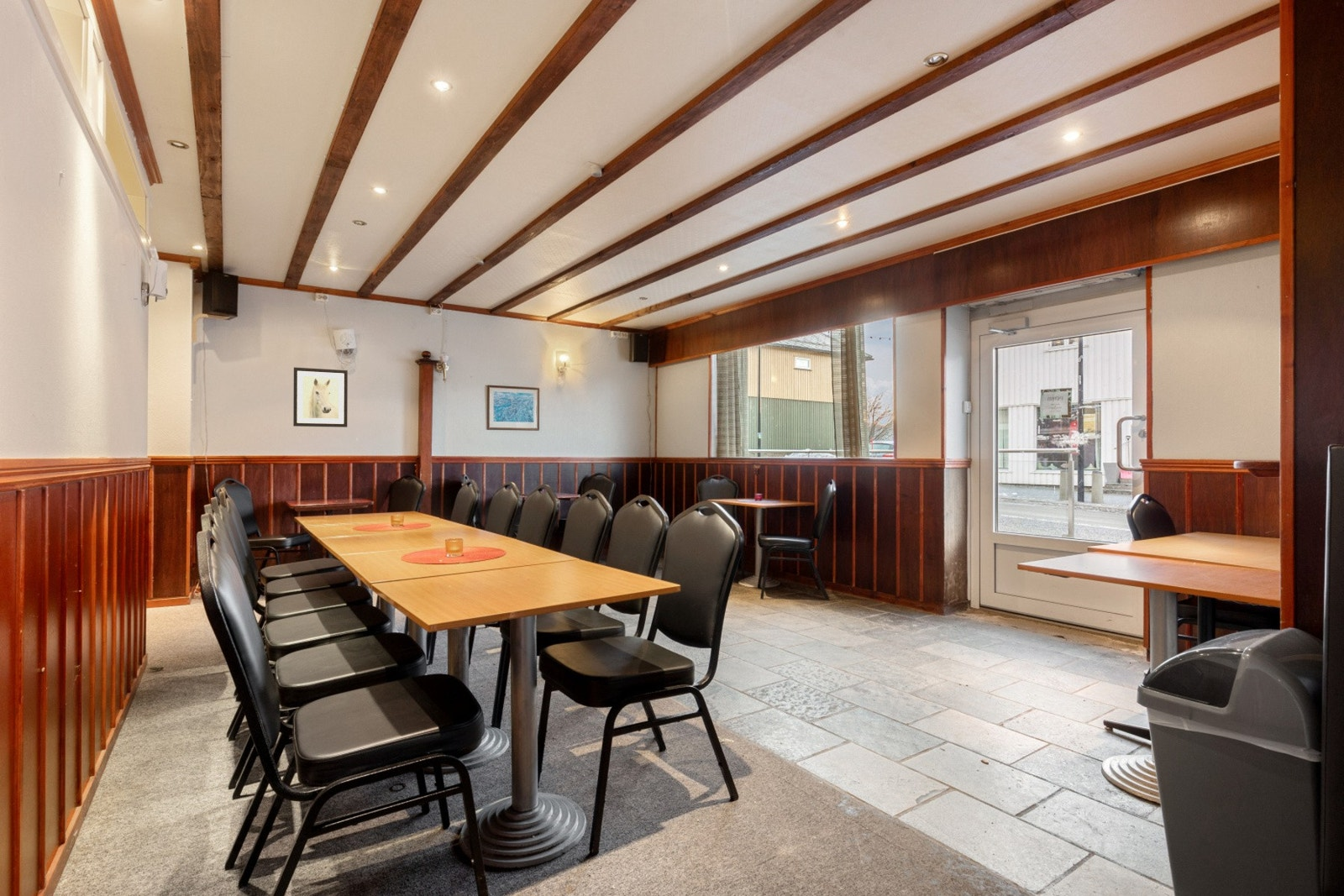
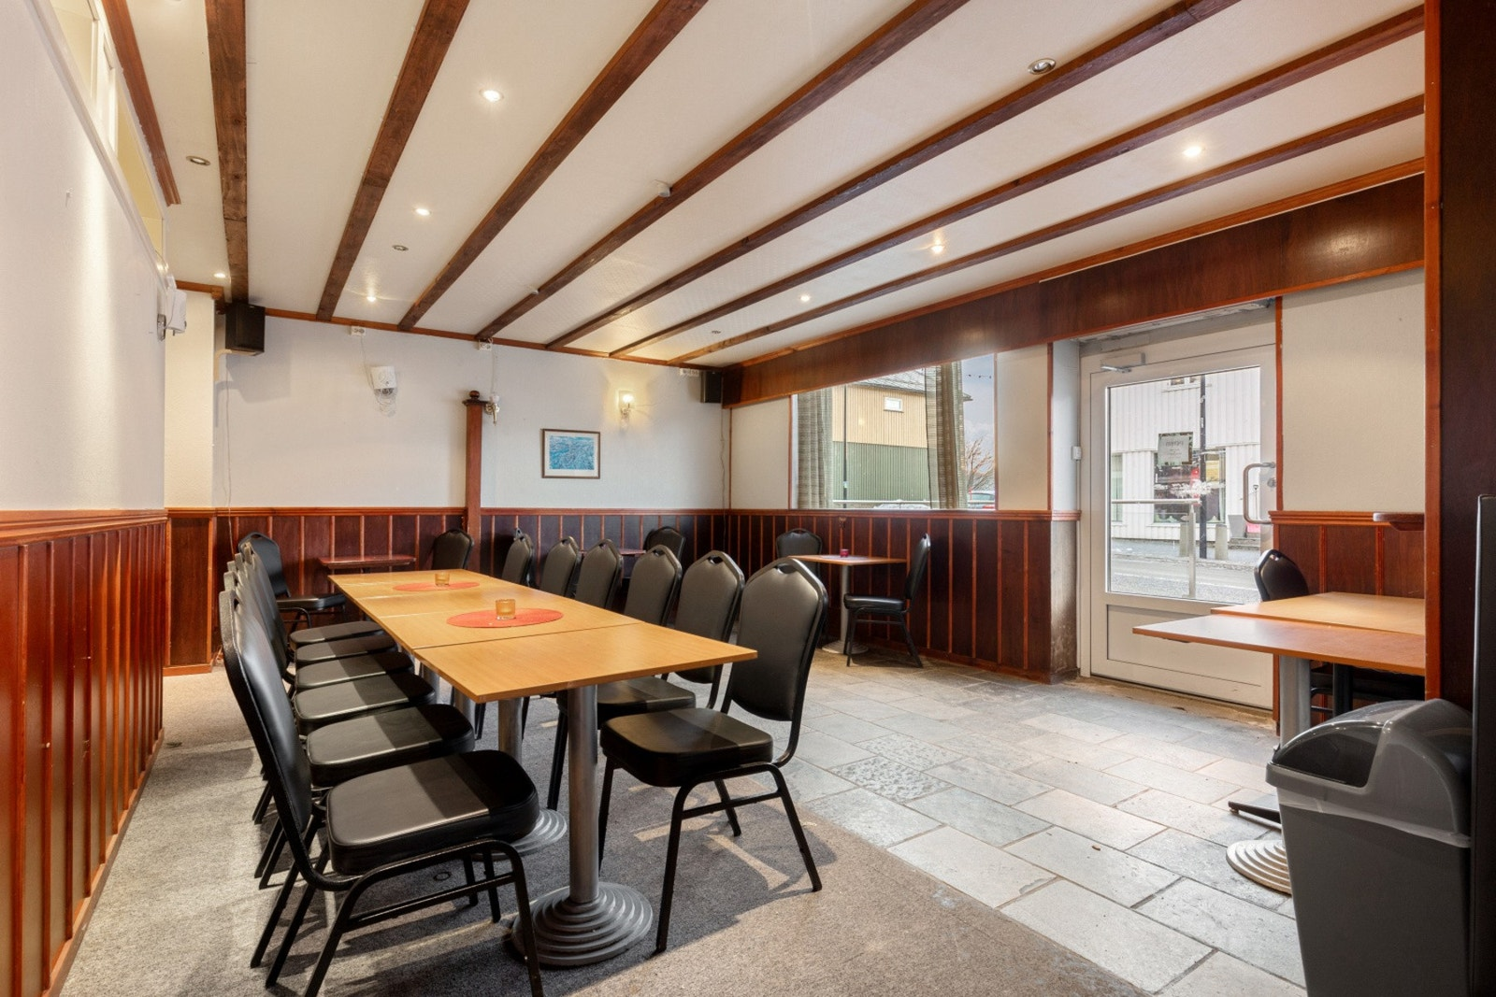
- wall art [292,367,349,428]
